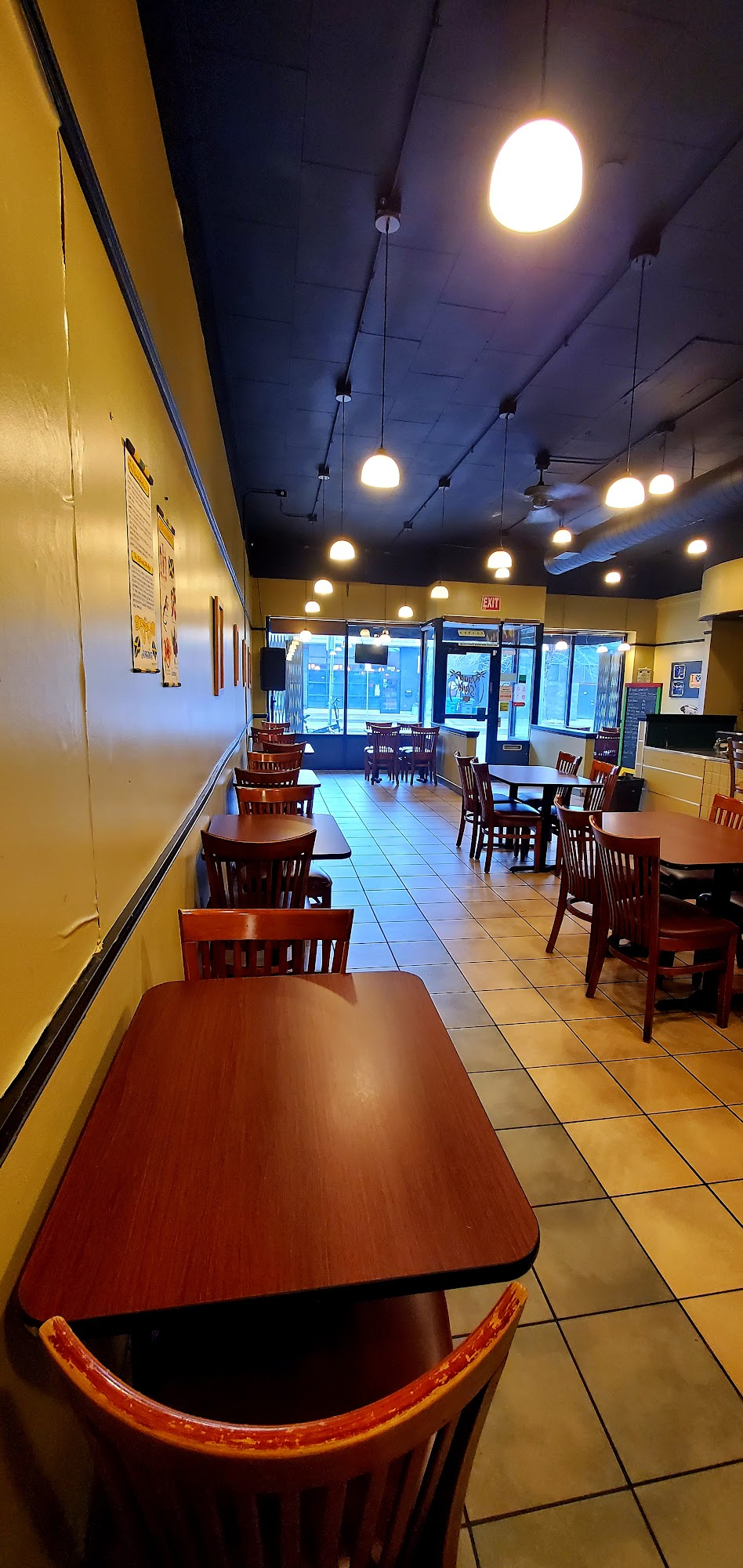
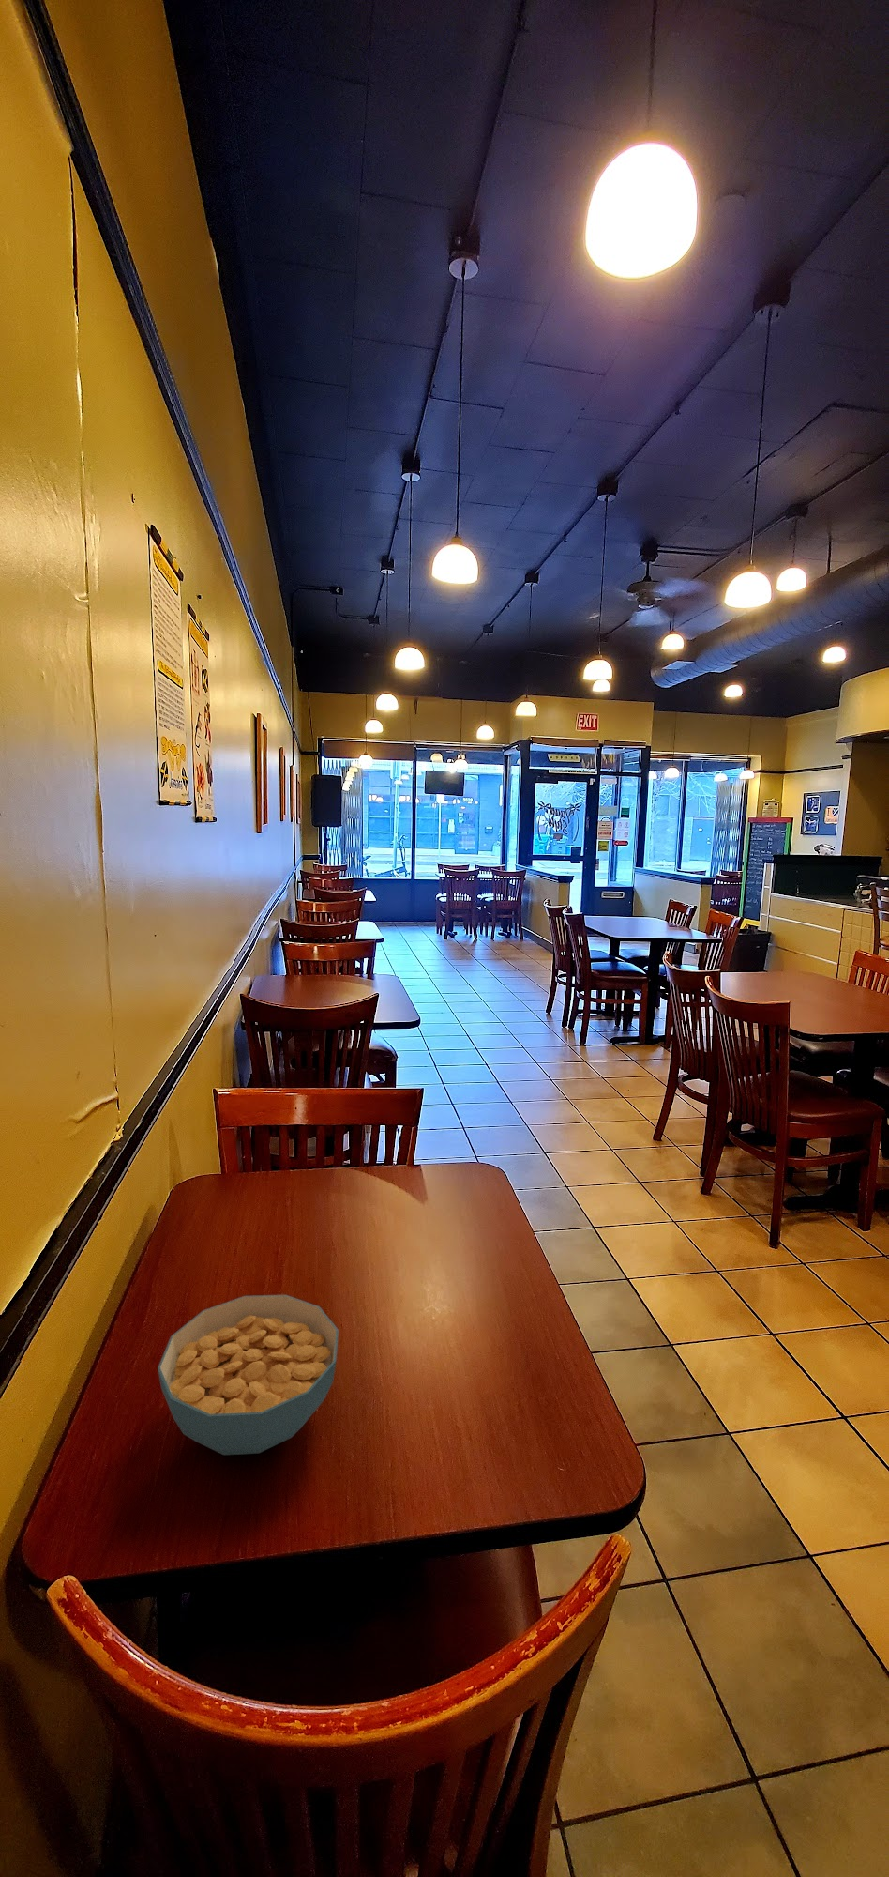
+ cereal bowl [157,1294,340,1456]
